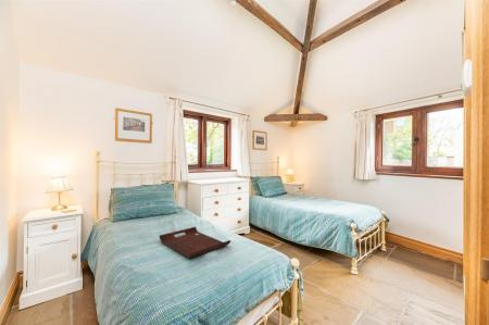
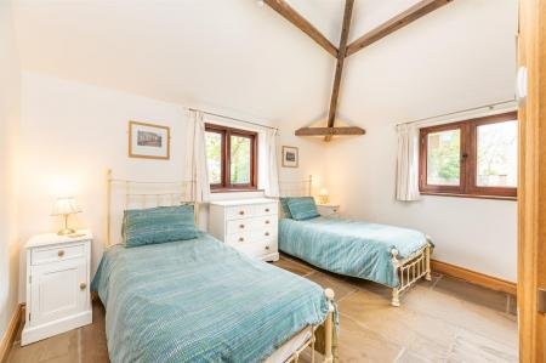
- serving tray [159,226,231,259]
